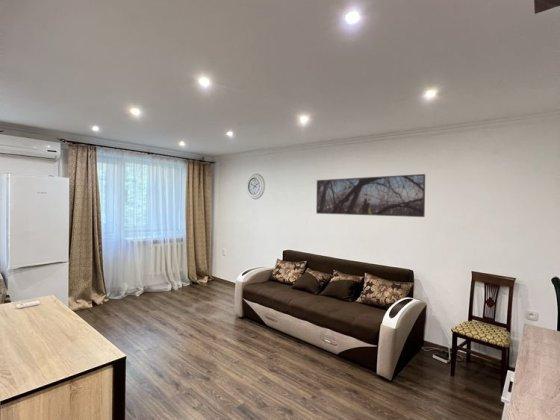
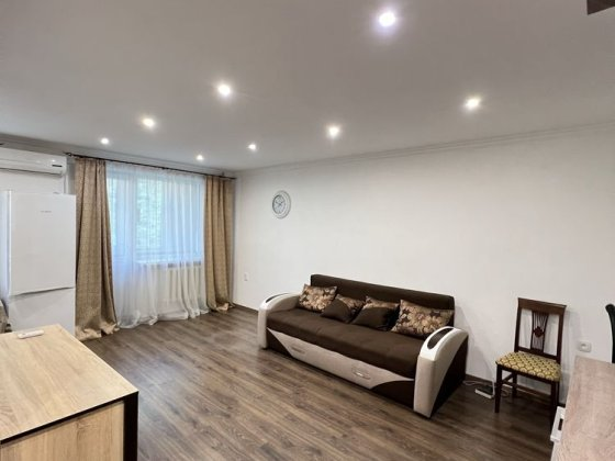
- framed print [315,173,426,218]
